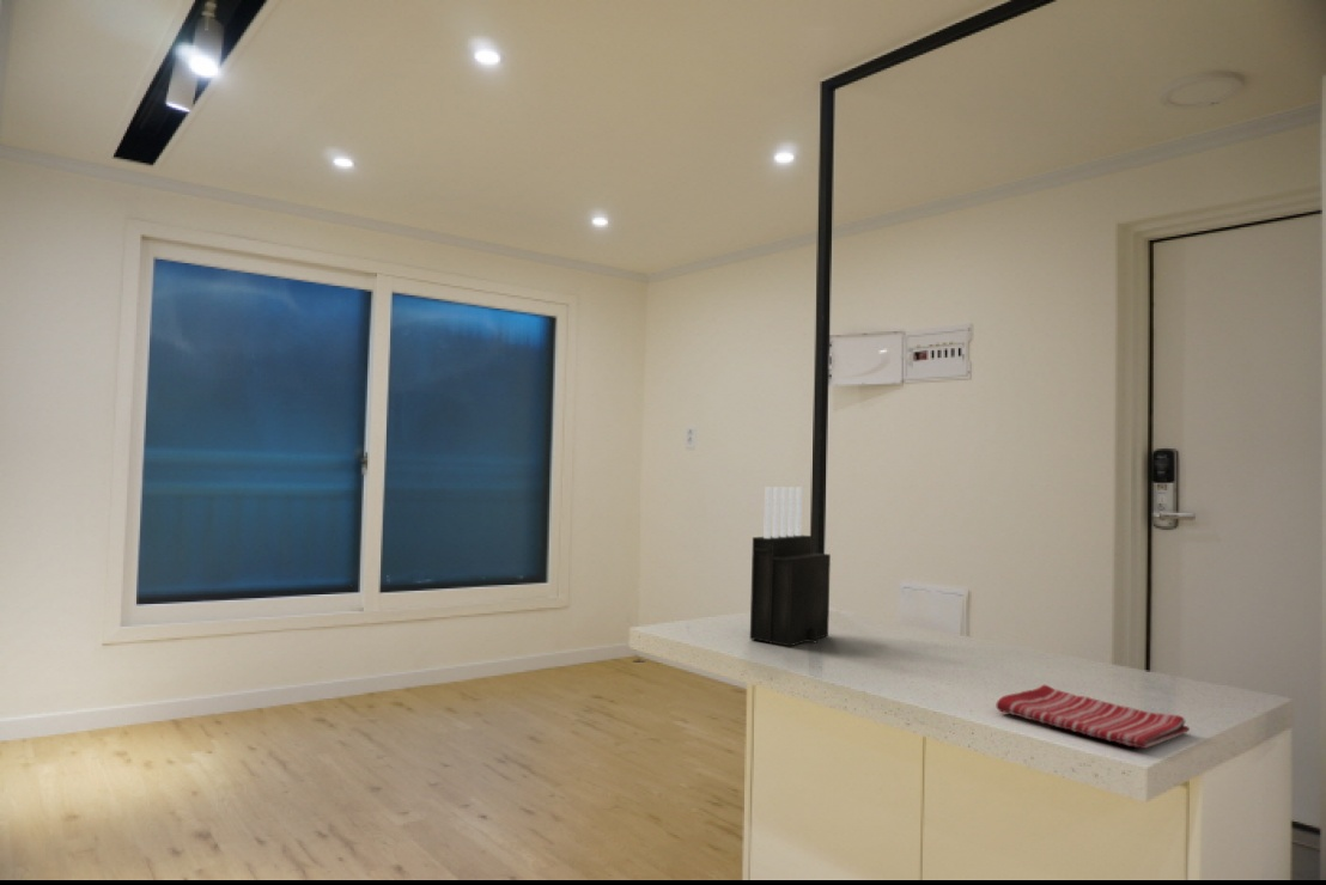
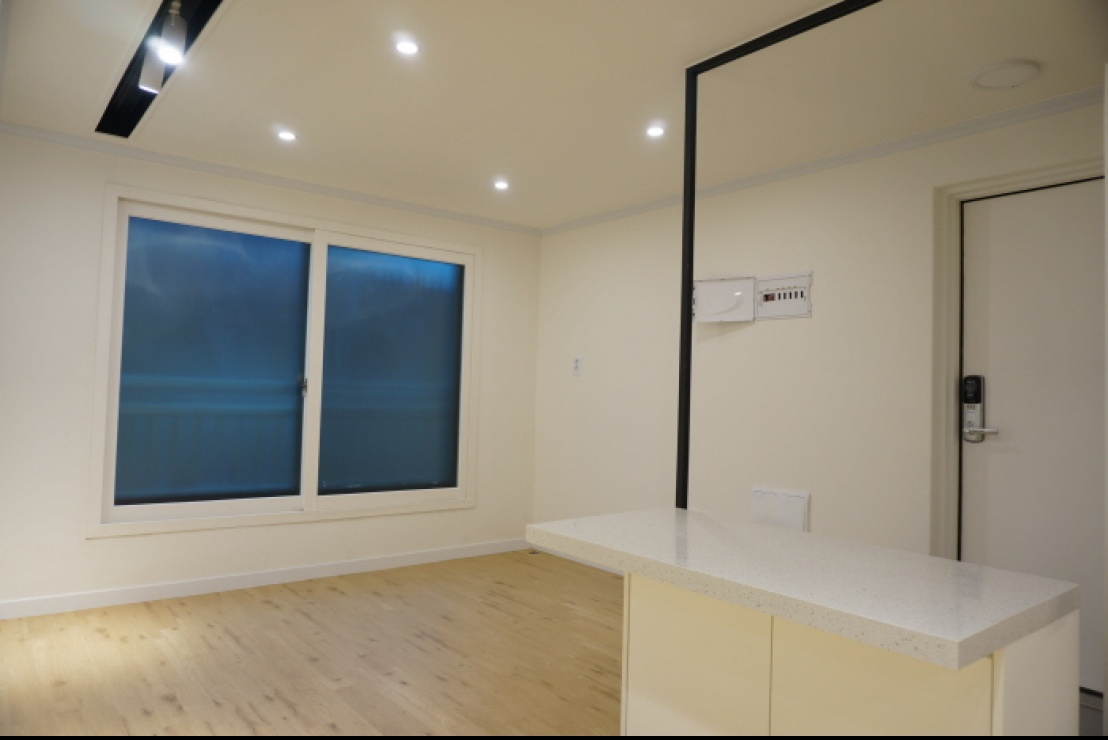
- dish towel [996,683,1191,750]
- knife block [749,486,832,647]
